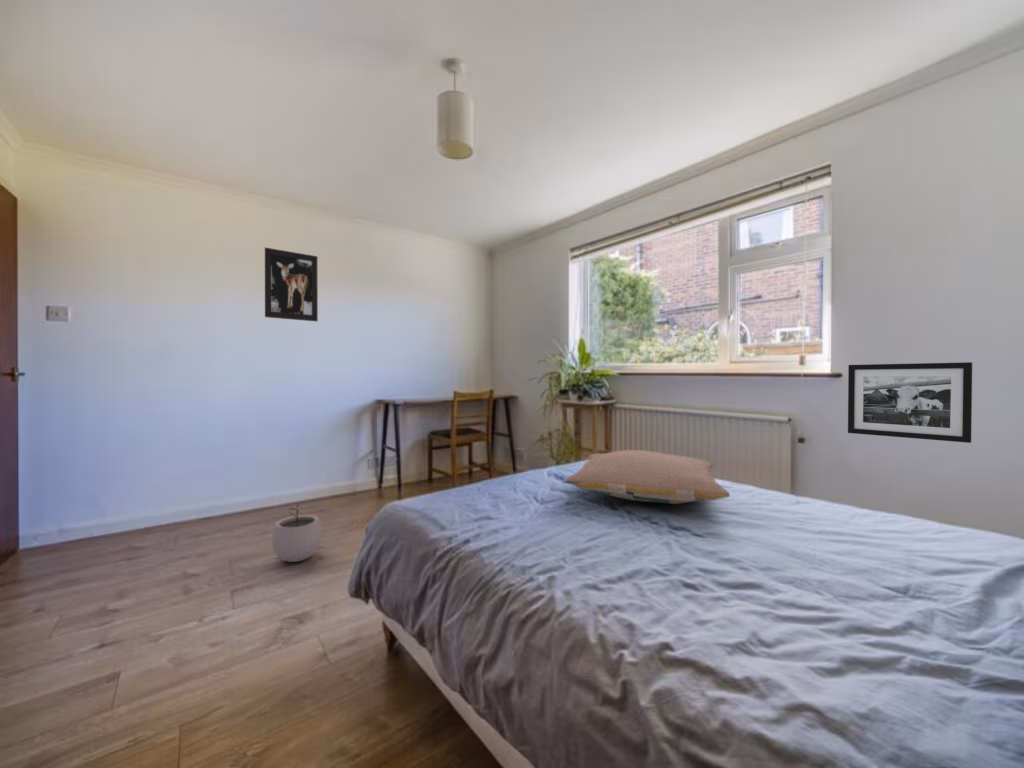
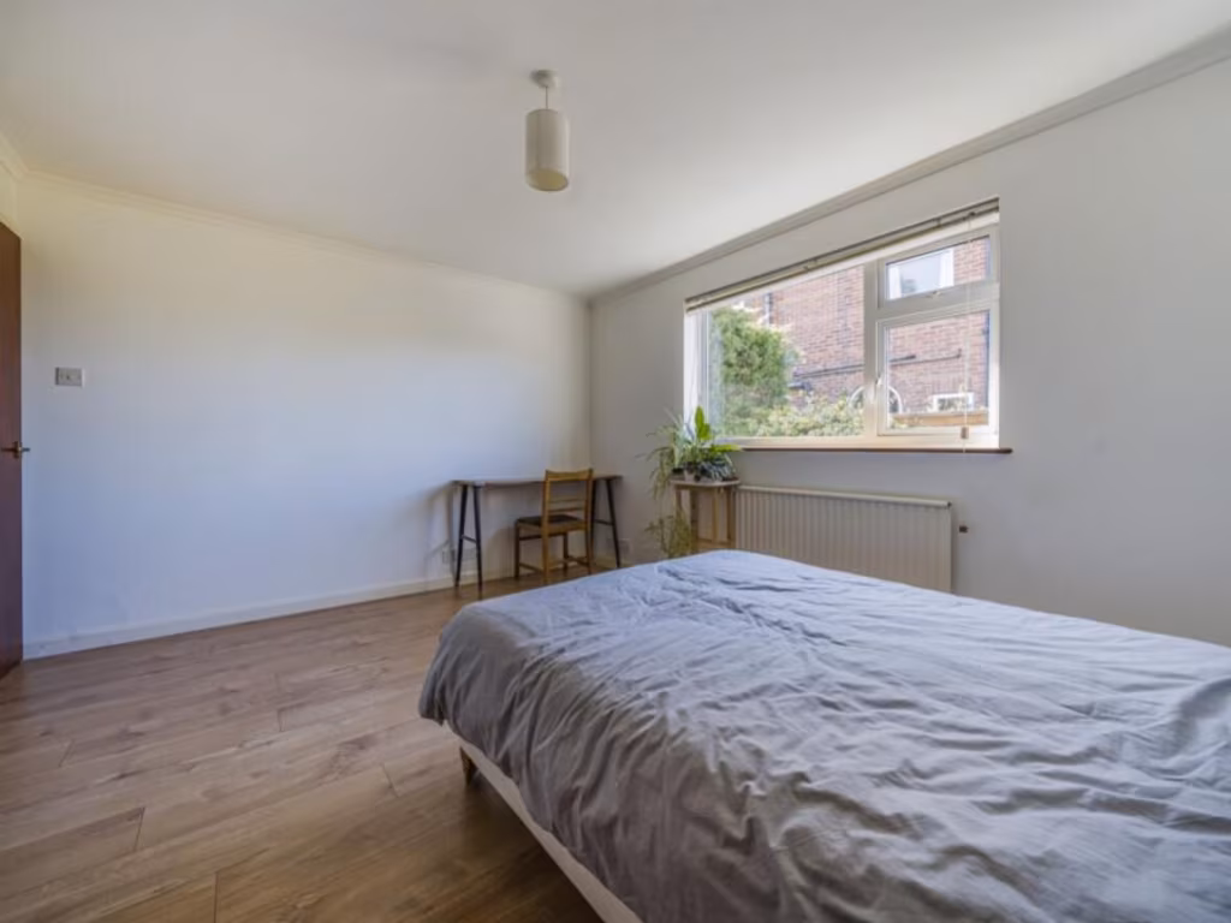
- wall art [264,247,319,322]
- picture frame [847,361,973,444]
- pillow [565,449,730,505]
- plant pot [271,502,323,563]
